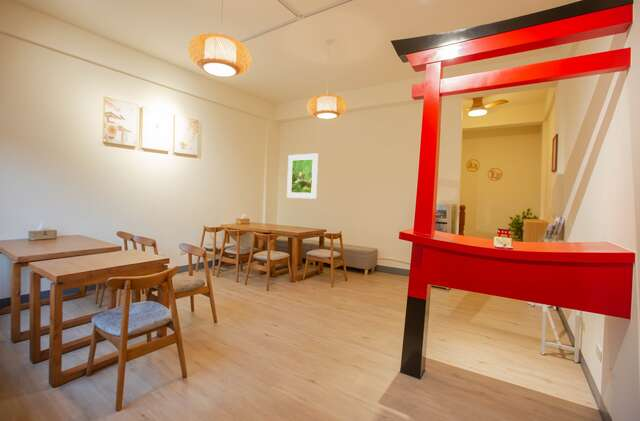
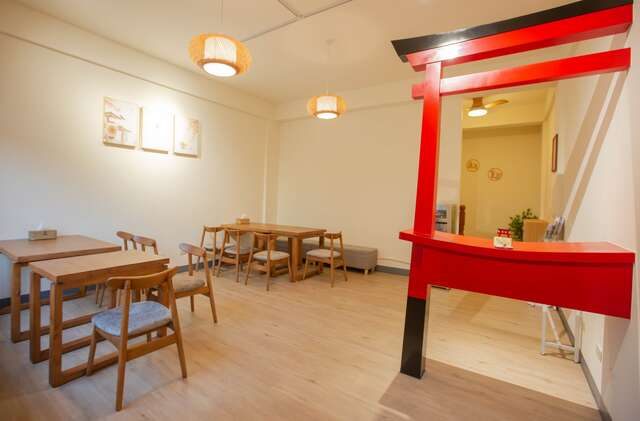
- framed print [286,152,319,200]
